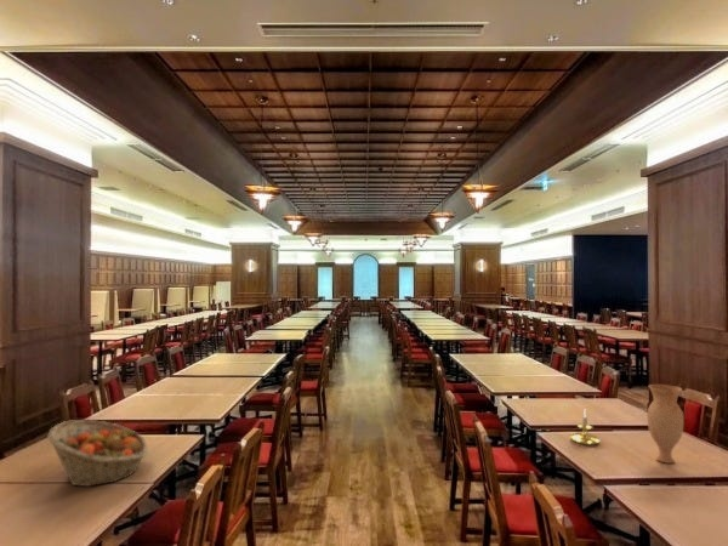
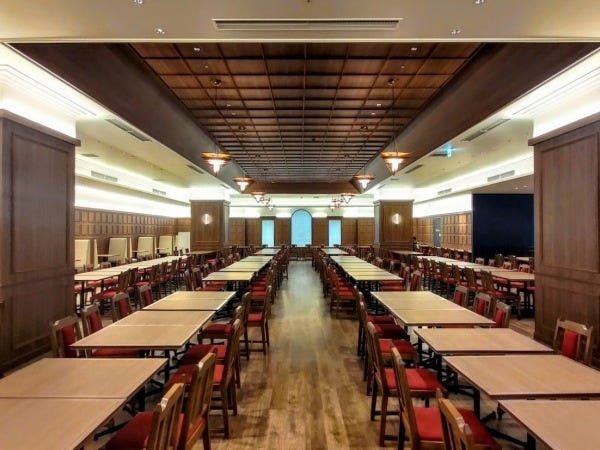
- candle holder [569,409,601,447]
- fruit basket [47,419,149,488]
- vase [645,383,686,465]
